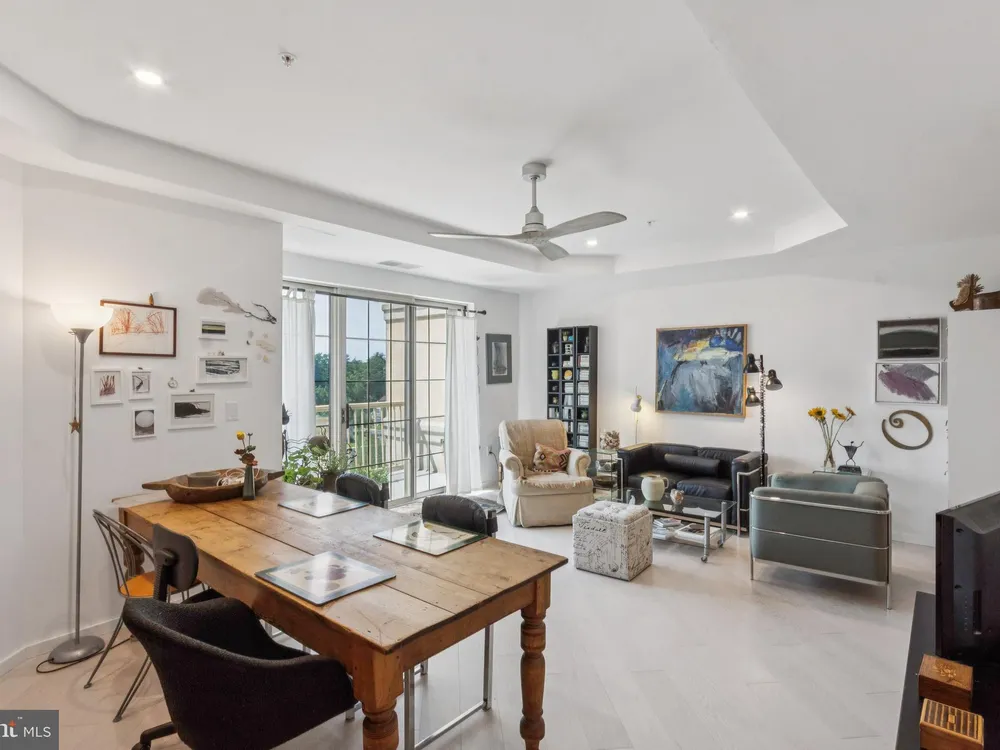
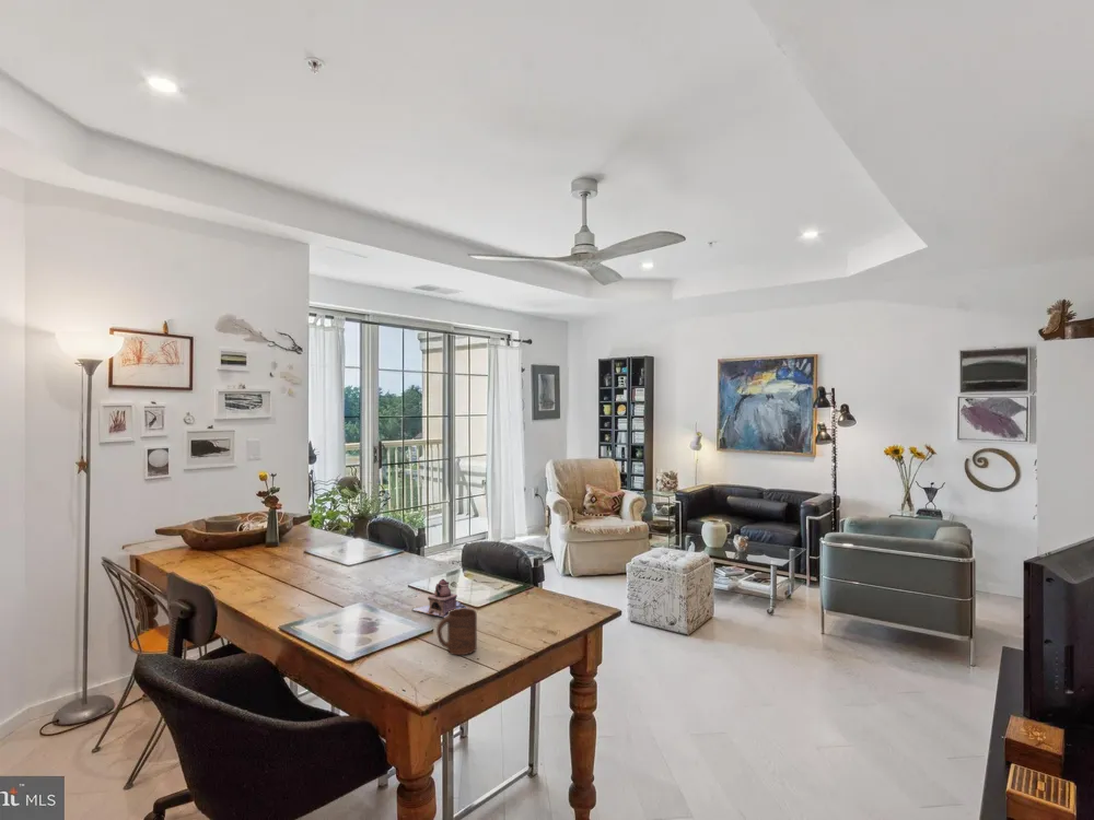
+ teapot [411,578,467,618]
+ cup [435,607,478,656]
